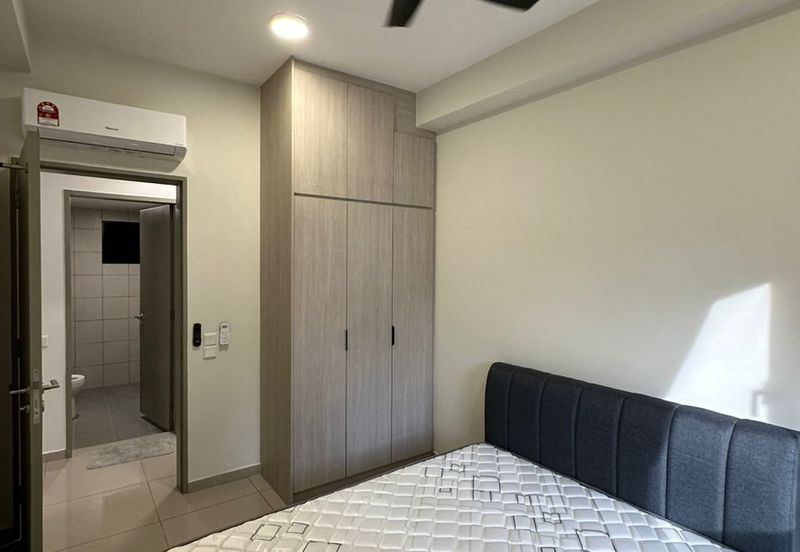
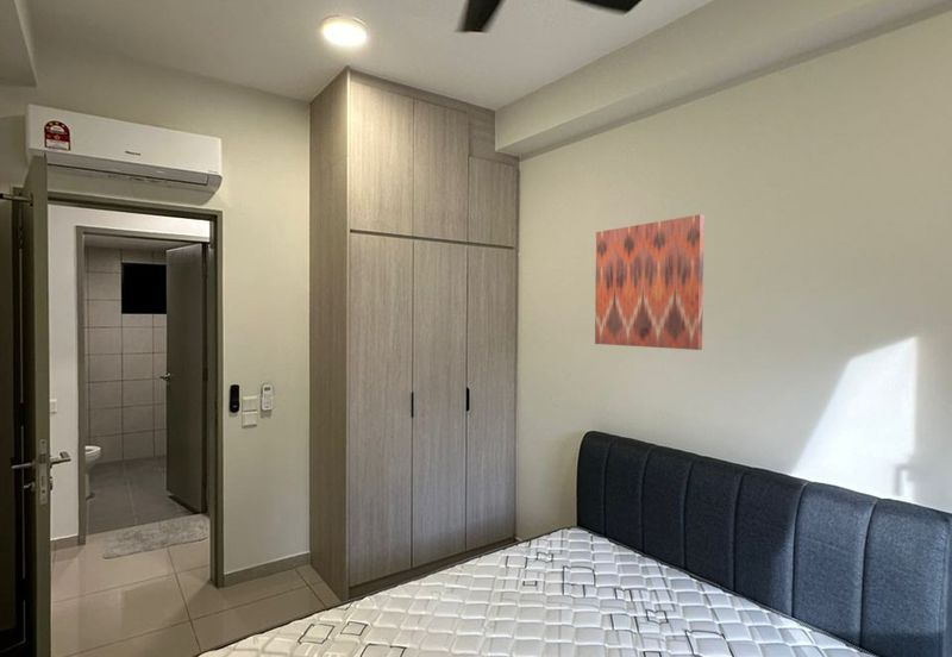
+ wall art [594,213,706,351]
